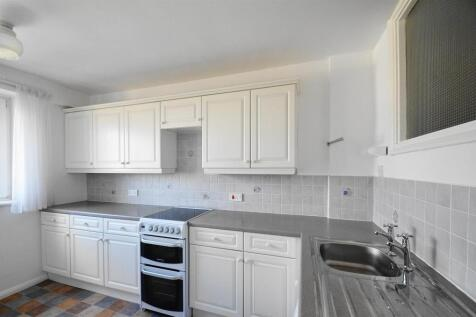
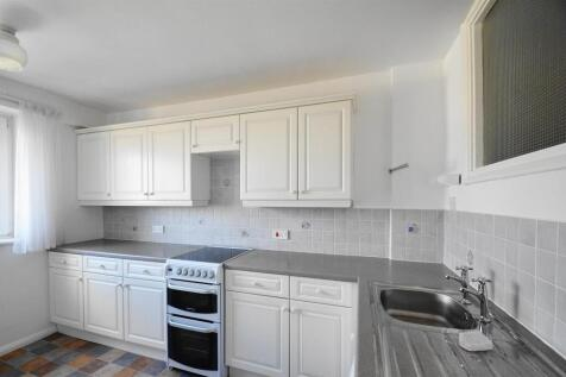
+ soap bar [458,329,495,352]
